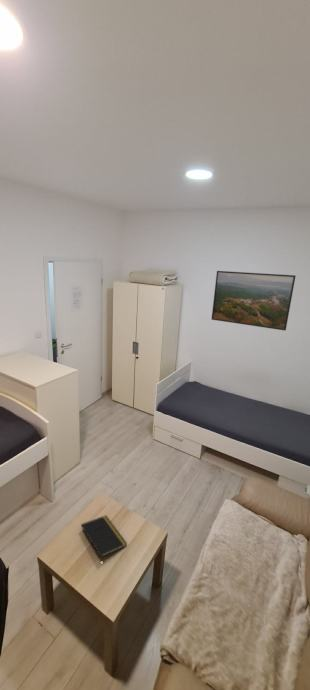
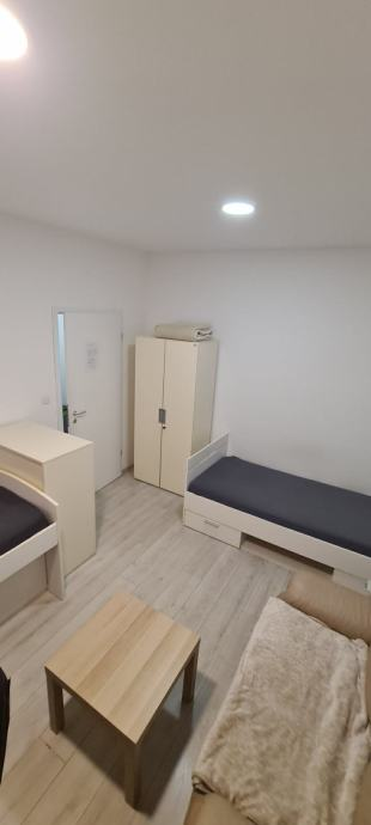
- notepad [80,514,128,560]
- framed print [210,270,297,332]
